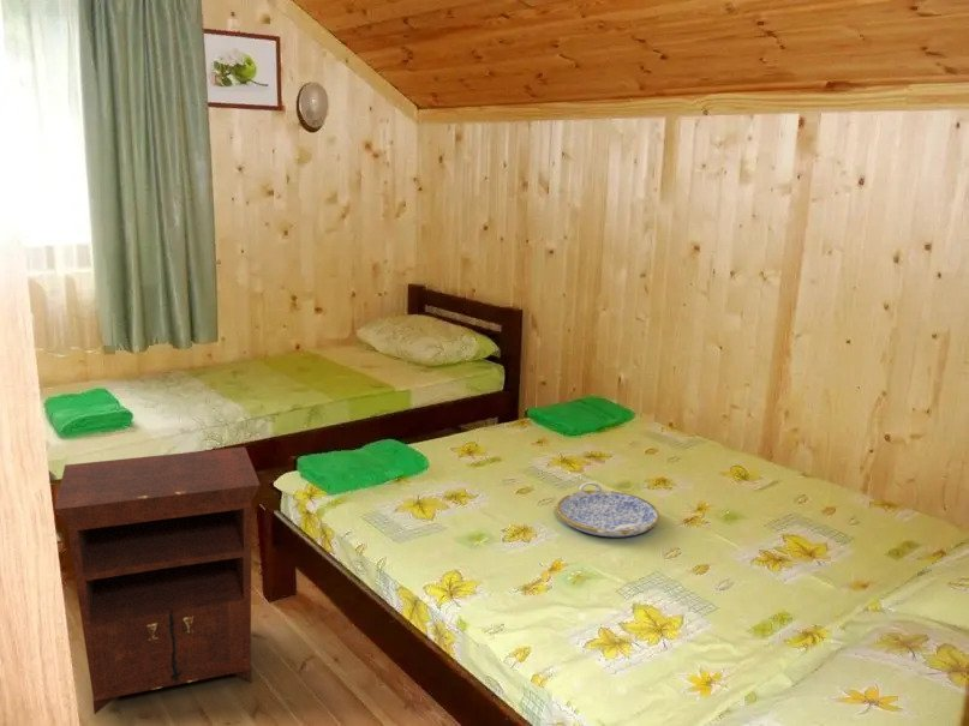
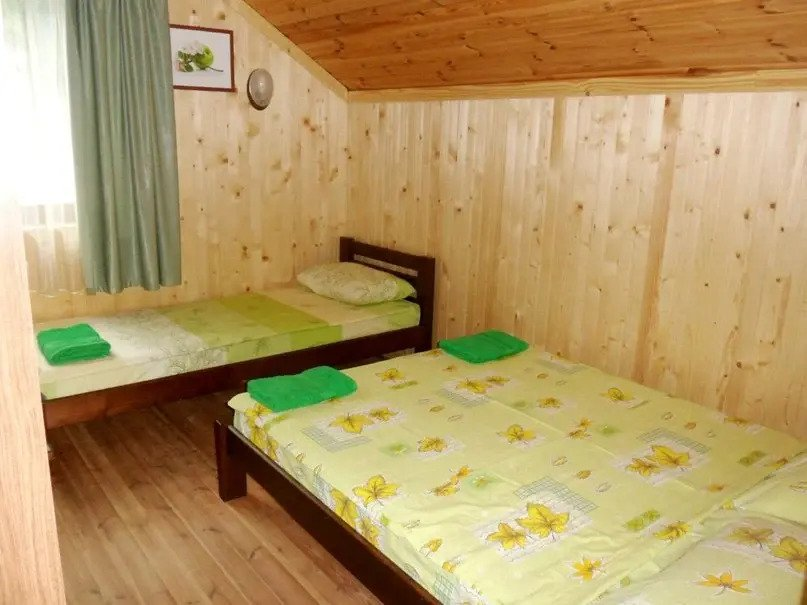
- serving tray [555,481,660,538]
- nightstand [54,445,262,715]
